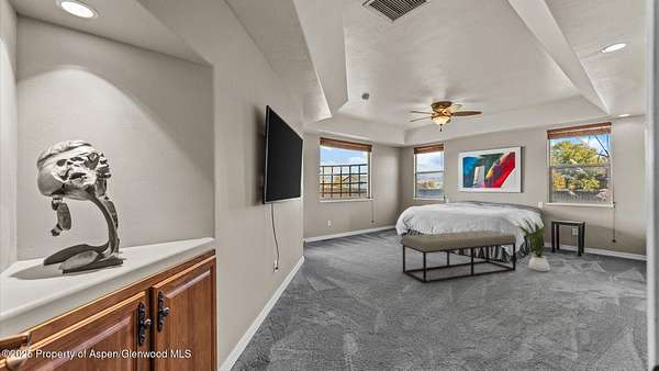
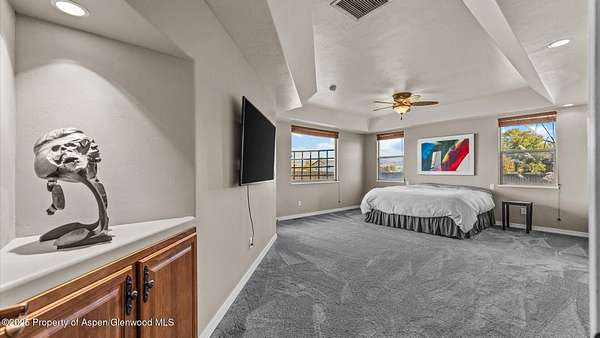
- bench [401,228,517,284]
- house plant [516,217,552,272]
